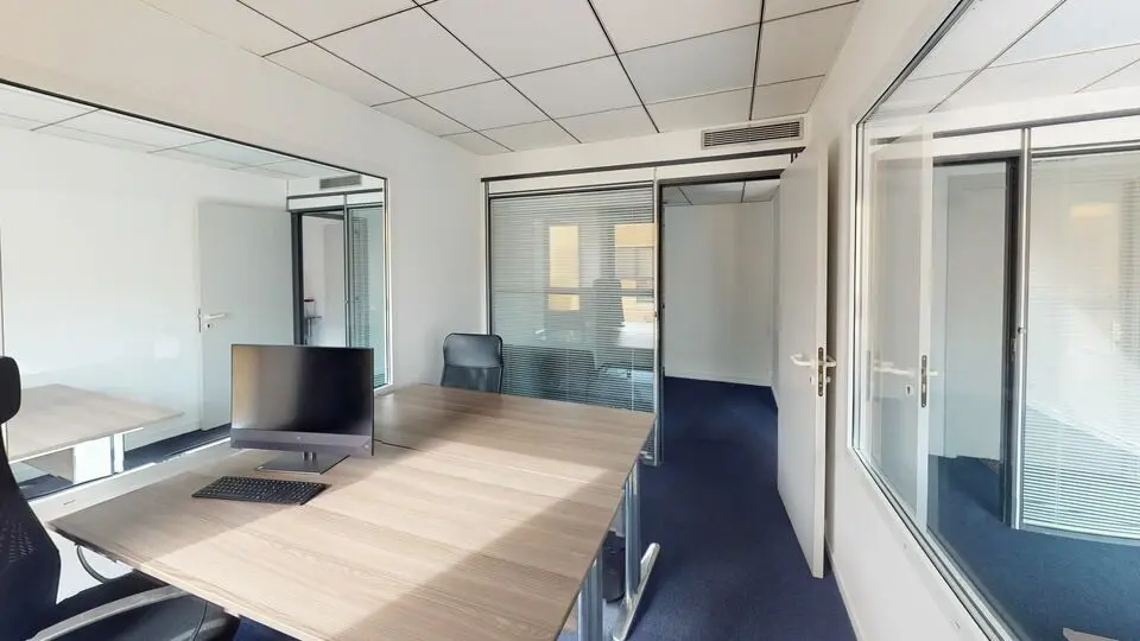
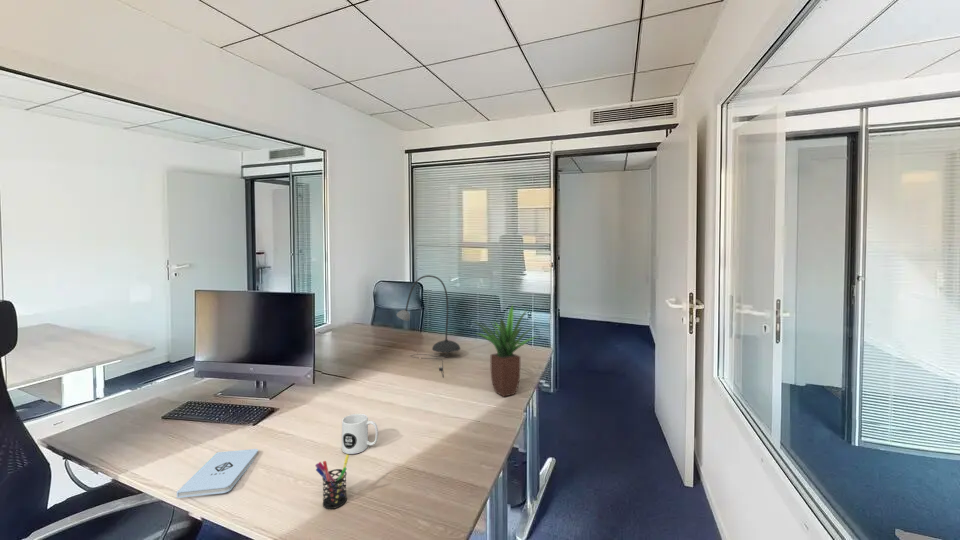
+ mug [341,413,379,455]
+ notepad [176,448,259,499]
+ pen holder [314,454,350,510]
+ potted plant [472,303,540,398]
+ desk lamp [395,274,461,379]
